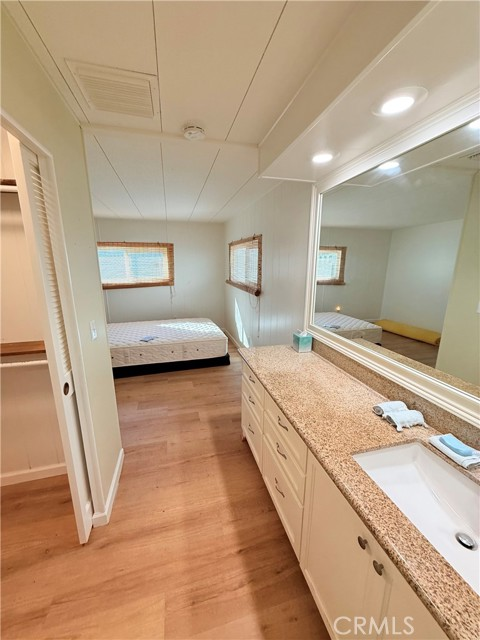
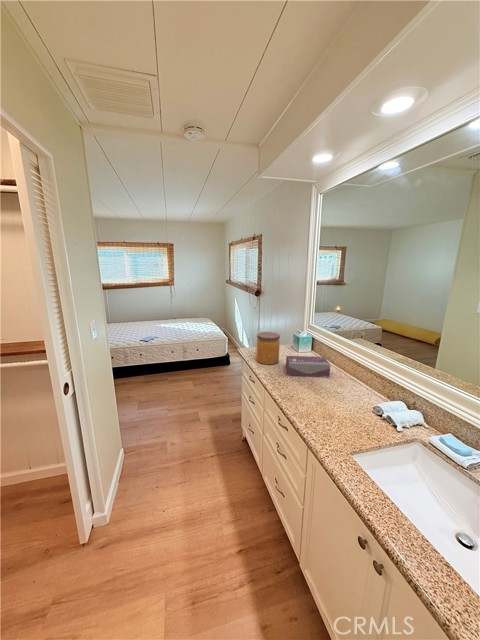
+ tissue box [285,355,331,378]
+ jar [256,331,281,365]
